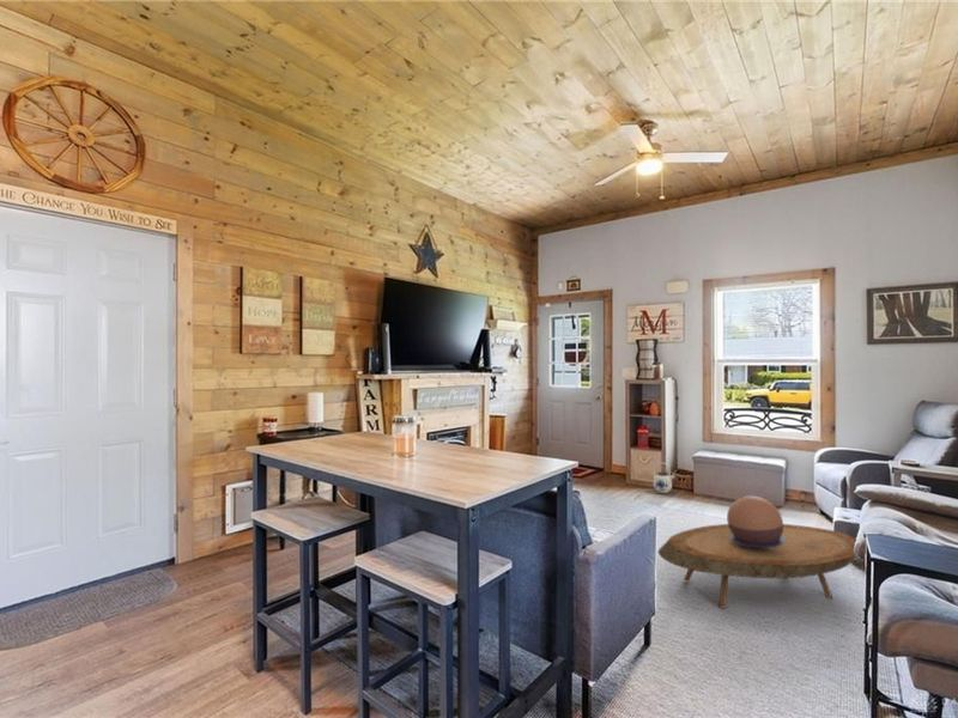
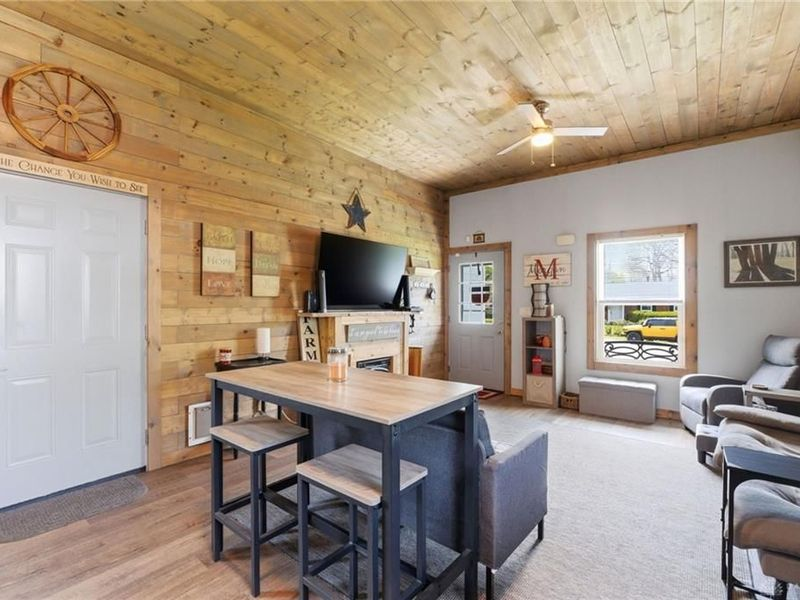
- decorative bowl [726,495,786,548]
- teapot [653,462,675,494]
- coffee table [657,523,857,610]
